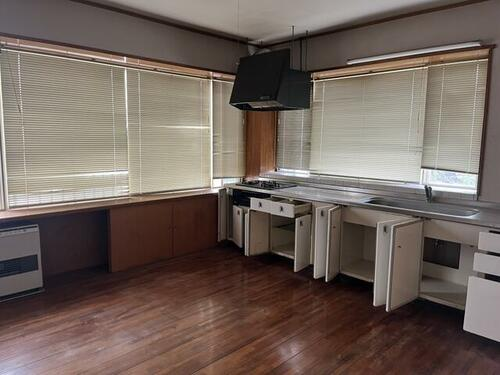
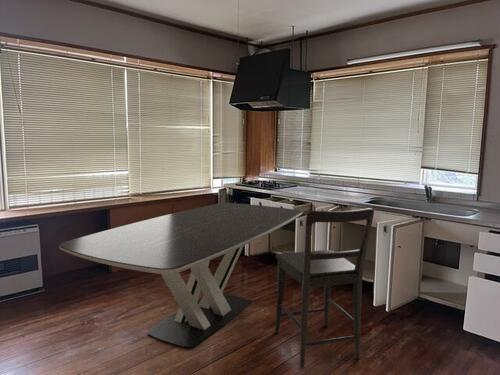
+ chair [274,207,375,369]
+ dining table [58,202,303,349]
